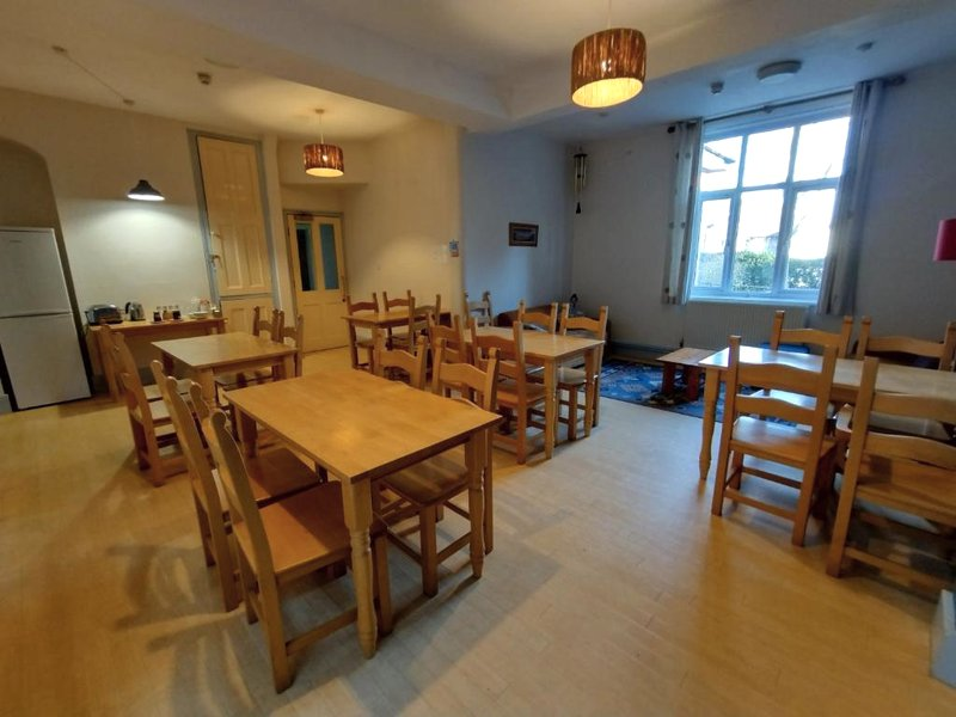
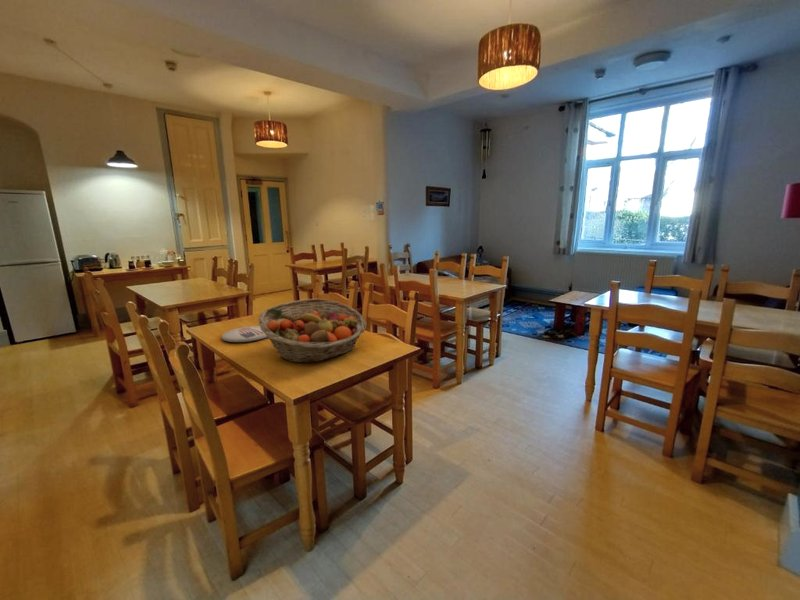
+ fruit basket [257,298,368,364]
+ plate [220,325,267,343]
